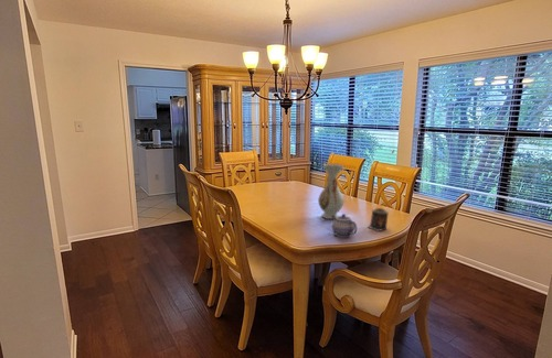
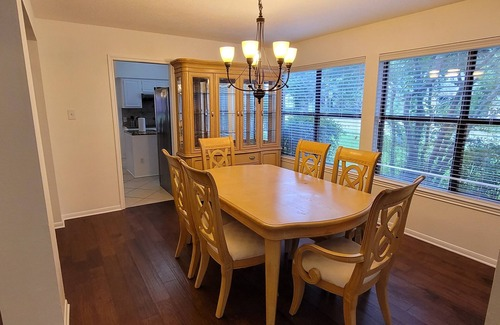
- vase [317,162,344,220]
- teapot [331,213,358,238]
- candle [367,207,390,232]
